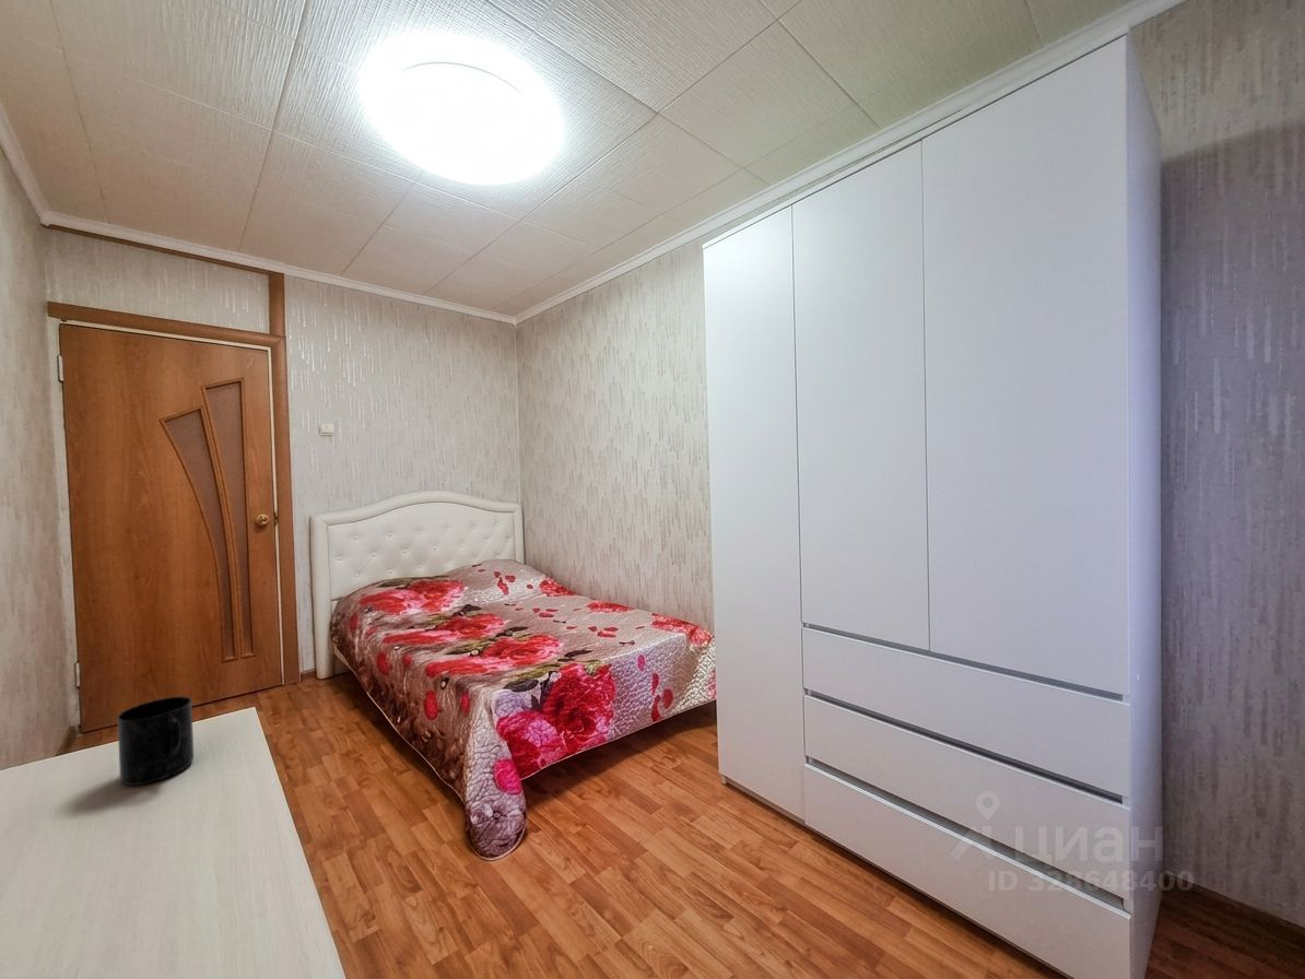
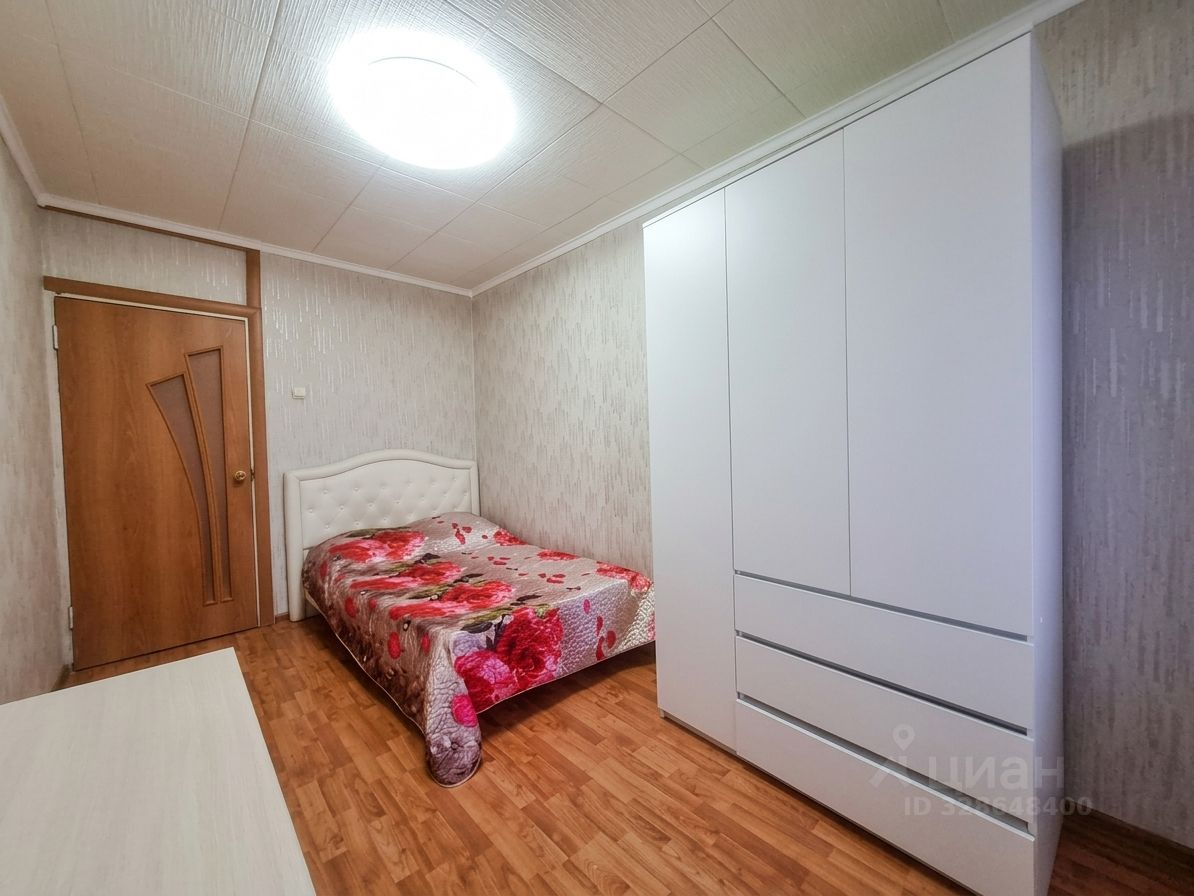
- mug [116,695,195,786]
